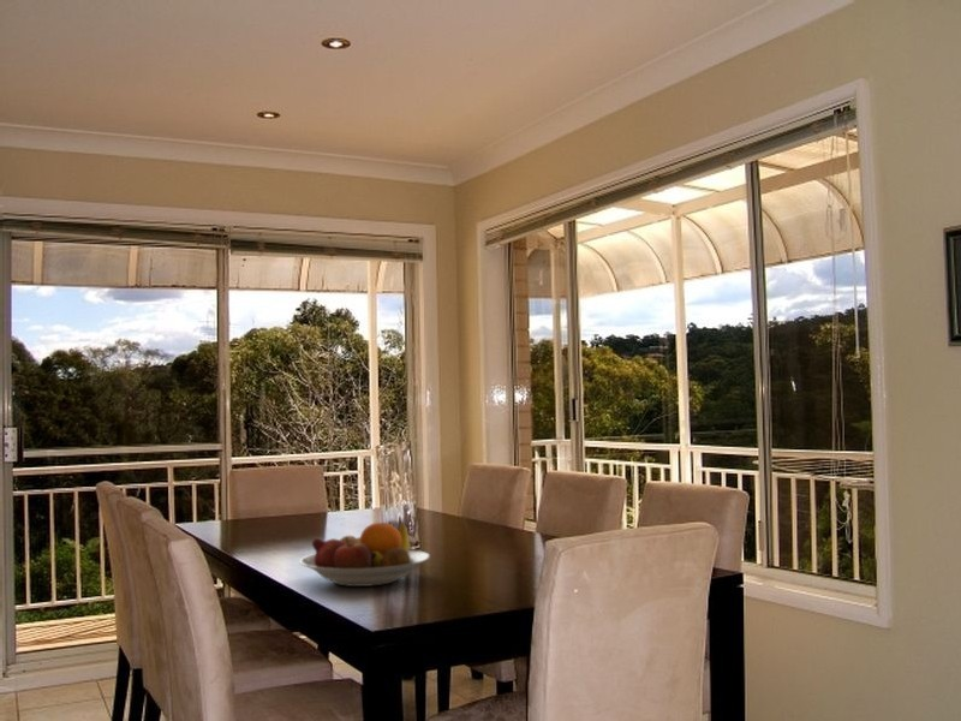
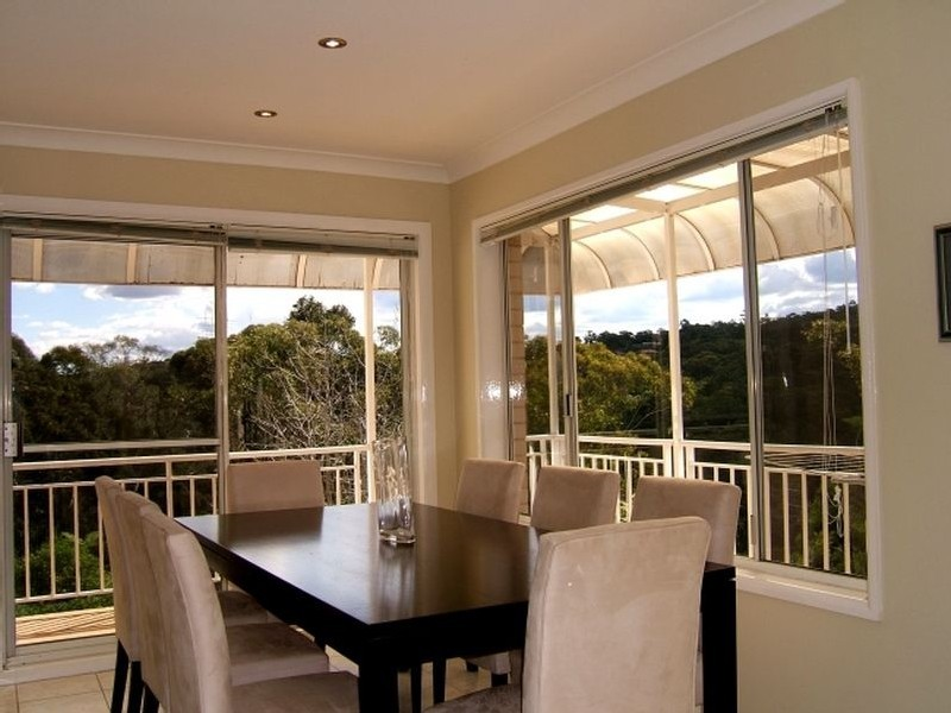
- fruit bowl [298,520,431,588]
